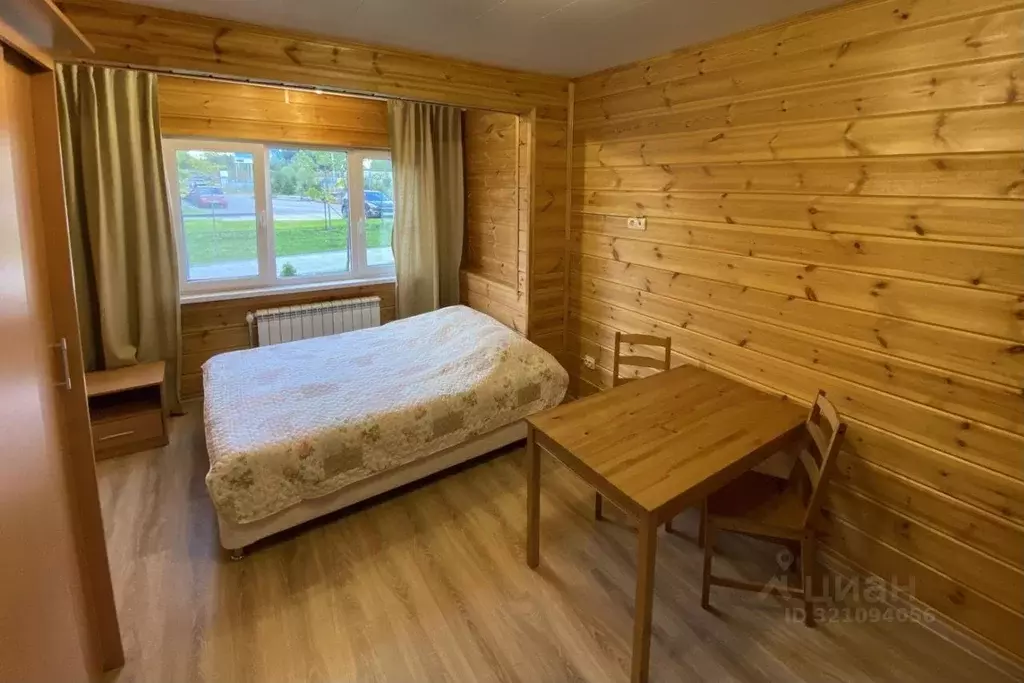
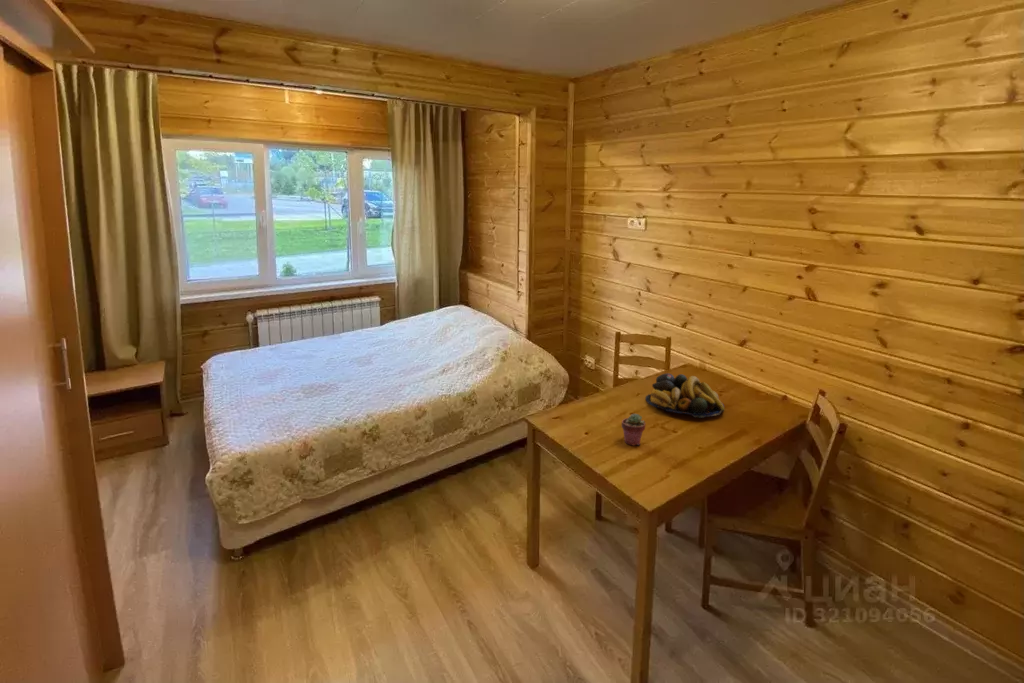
+ fruit bowl [645,372,725,419]
+ potted succulent [621,413,646,446]
